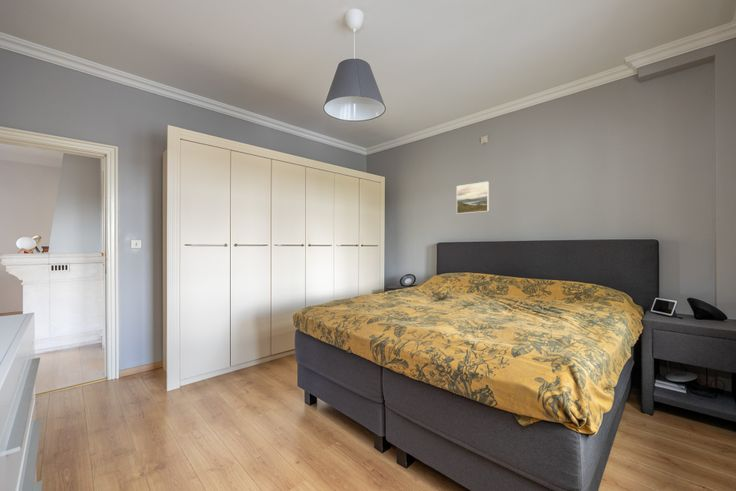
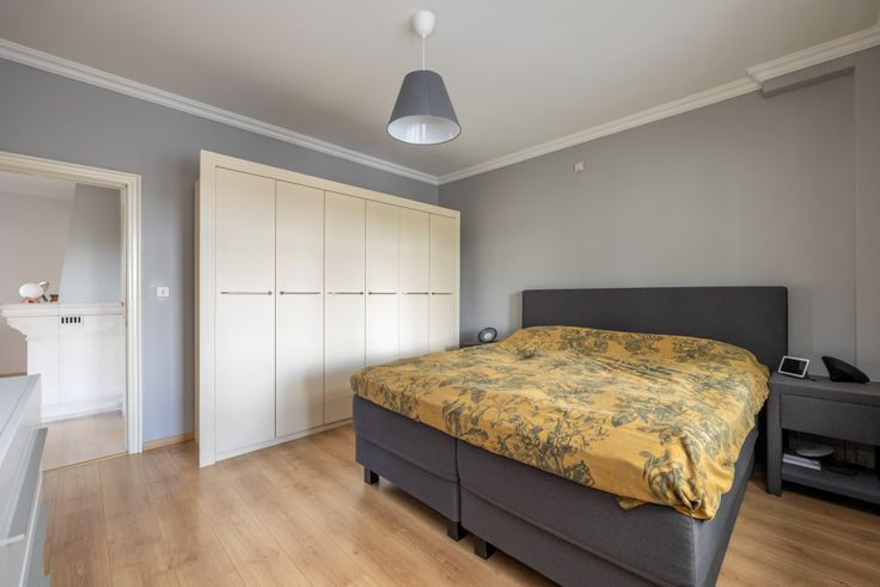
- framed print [456,181,490,215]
